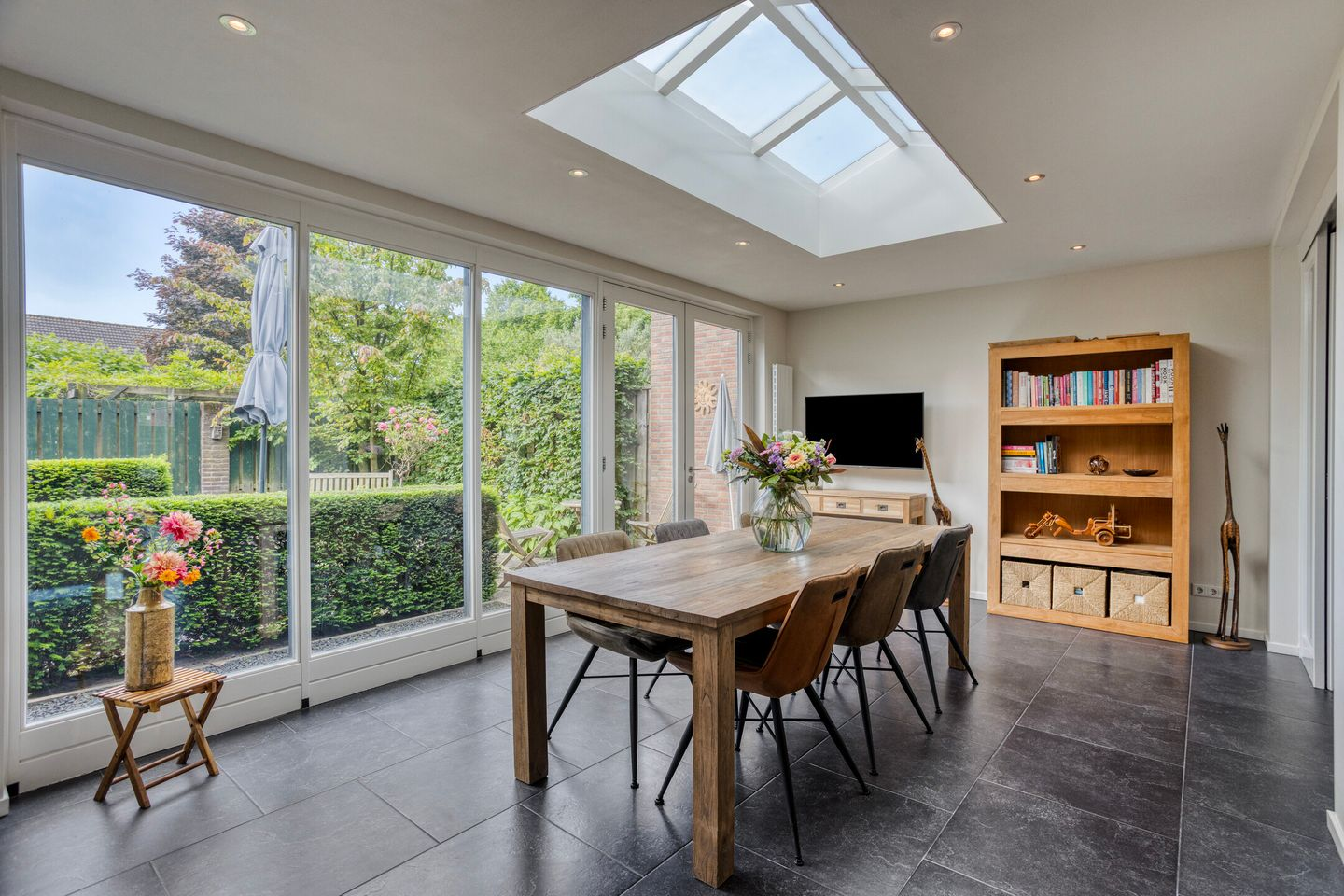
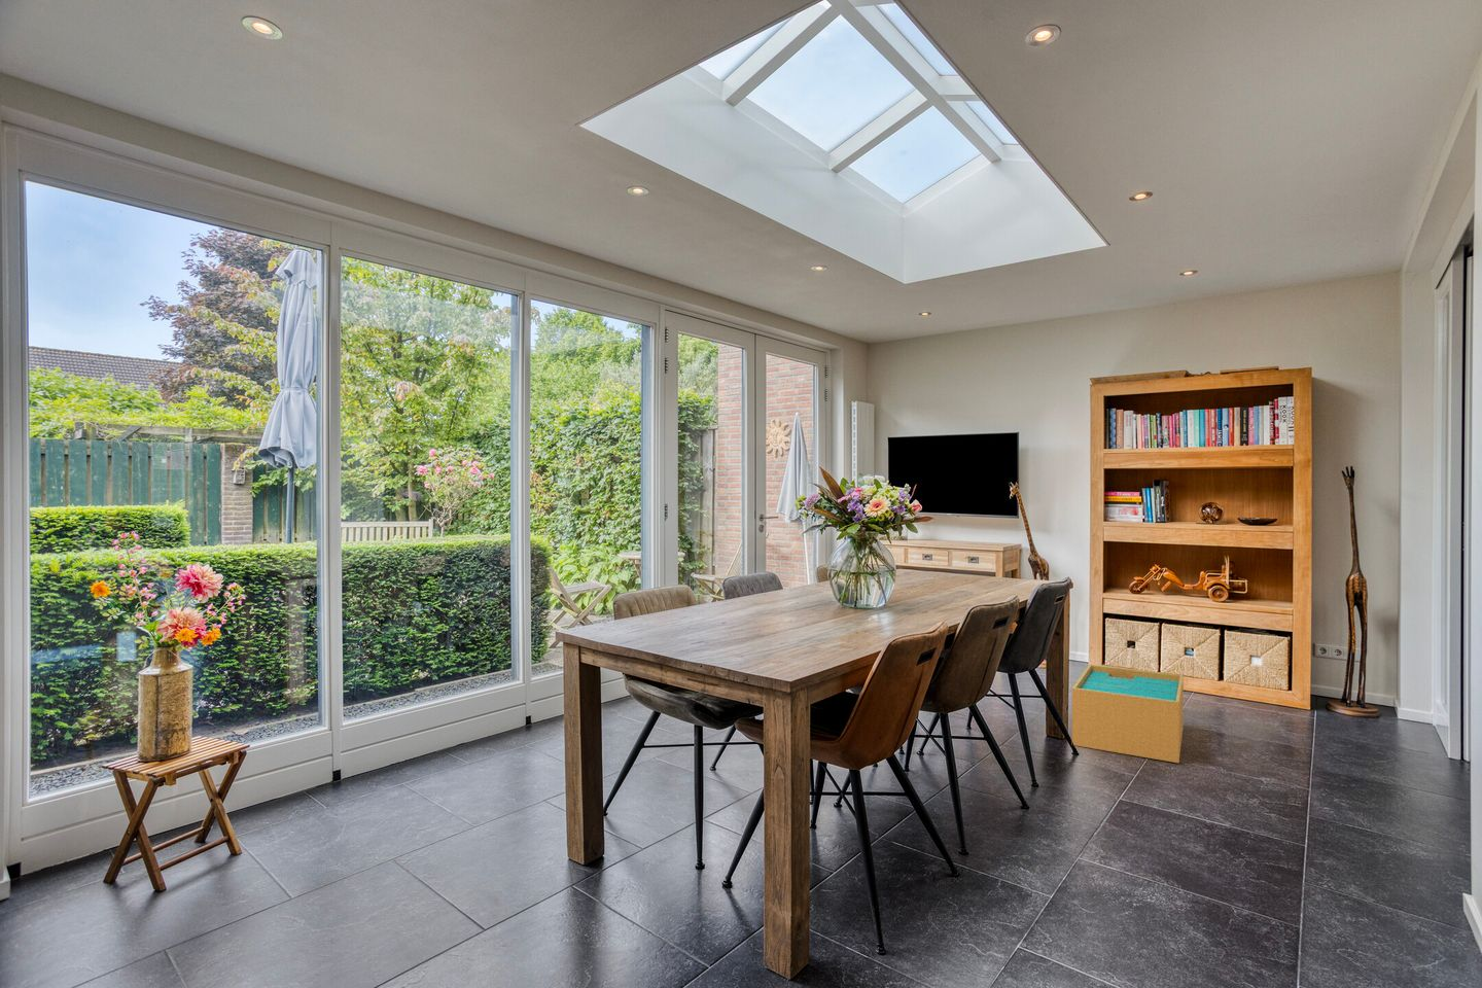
+ cardboard box [1072,664,1184,764]
